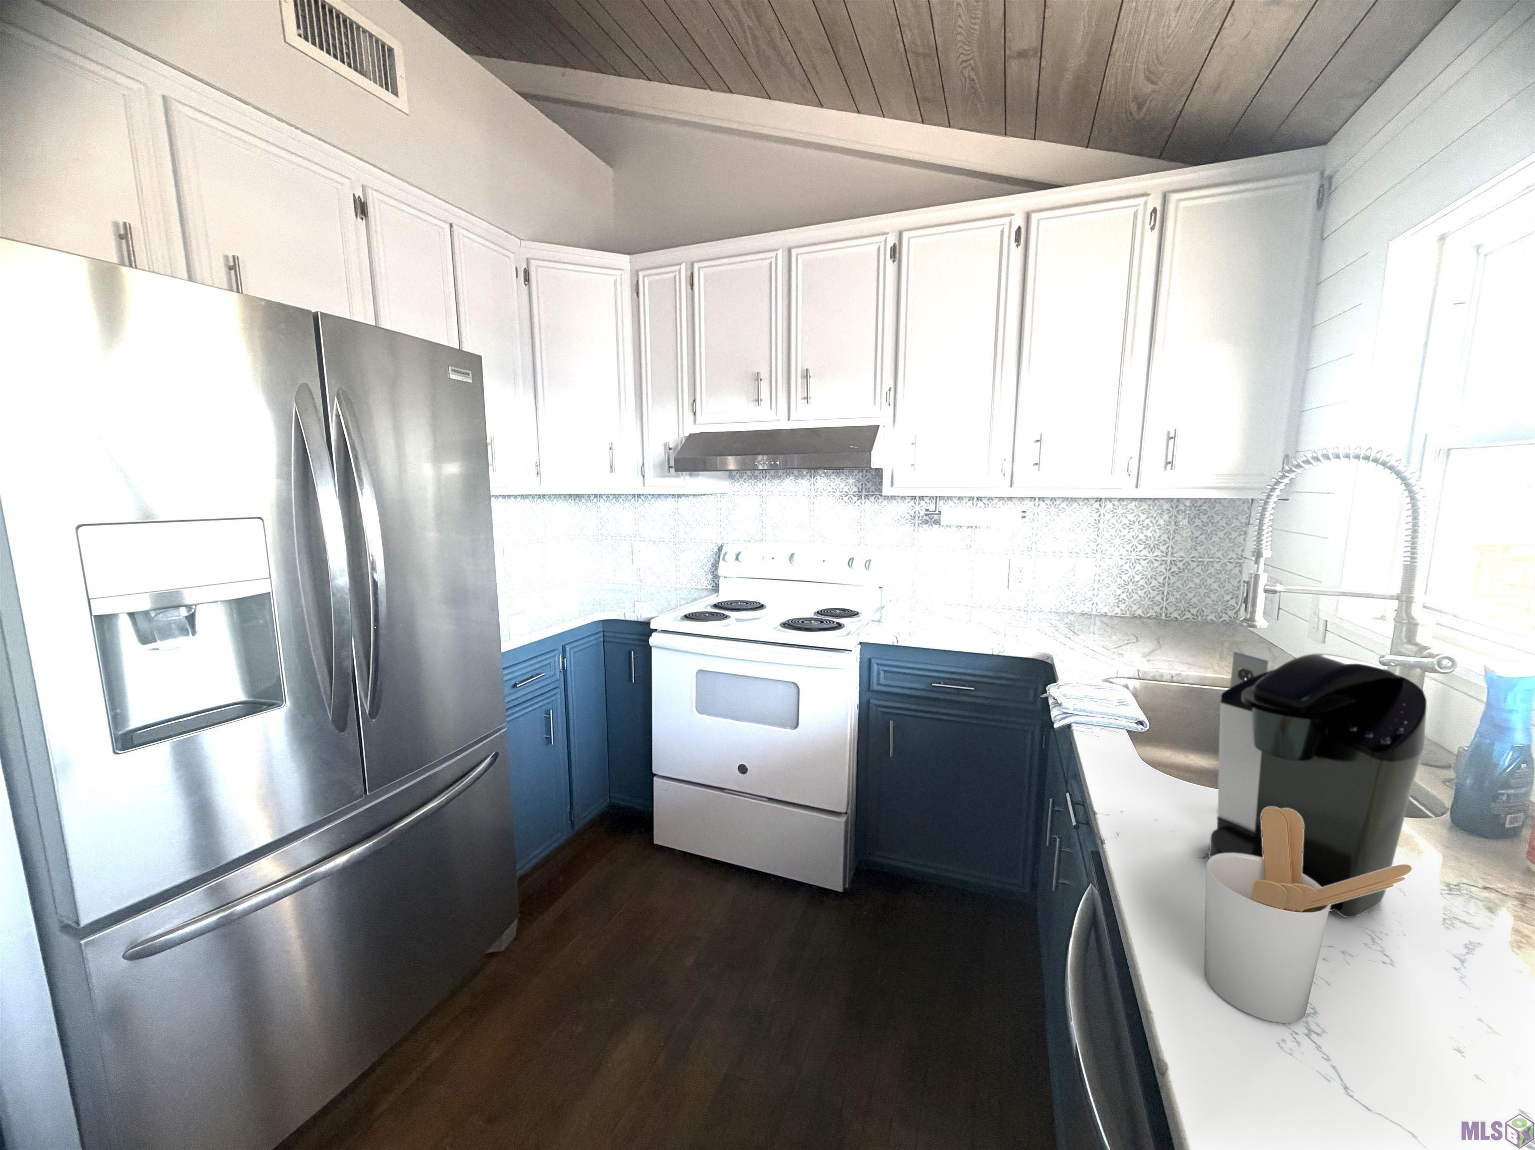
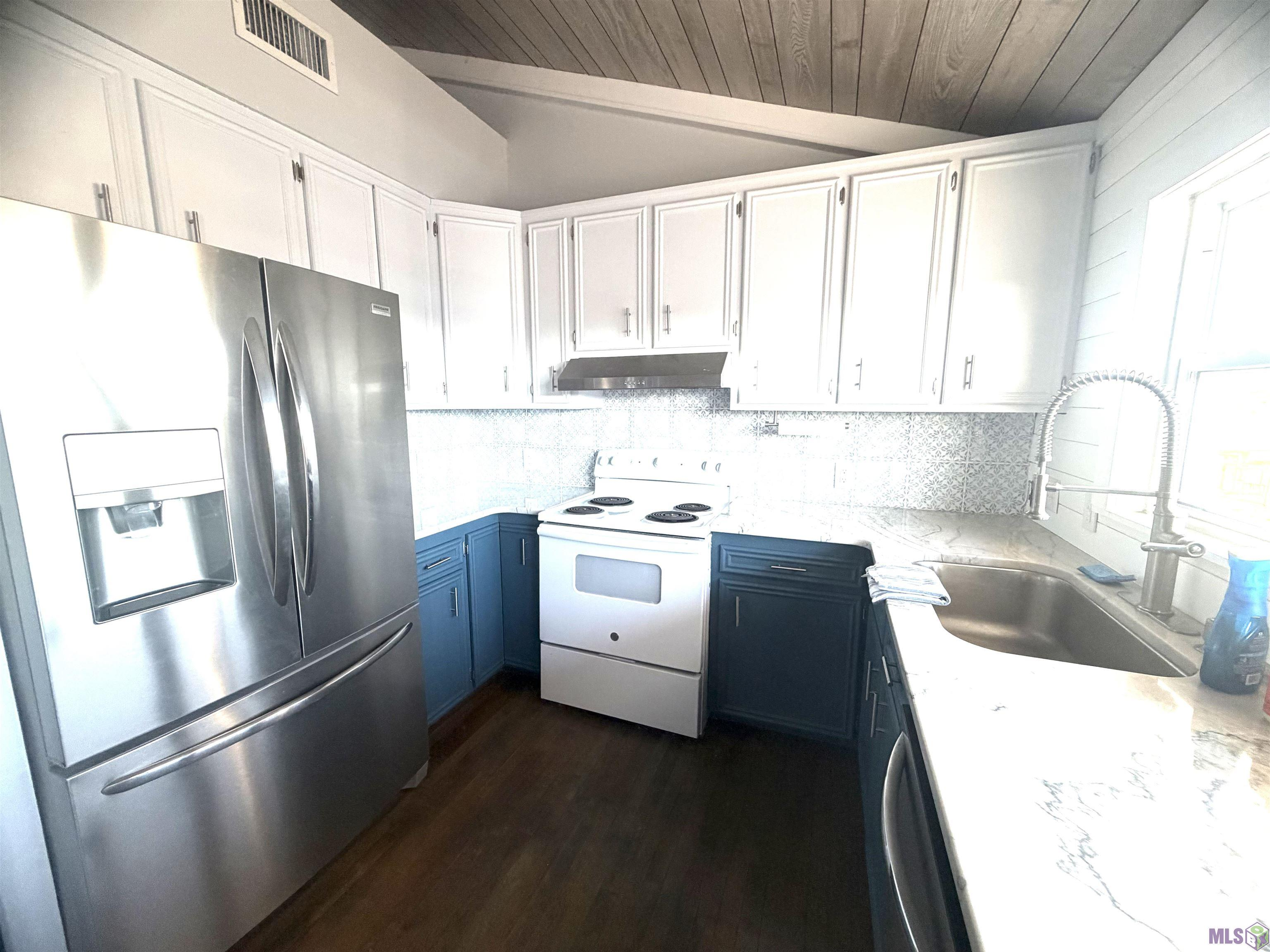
- coffee maker [1209,651,1427,918]
- utensil holder [1204,807,1413,1023]
